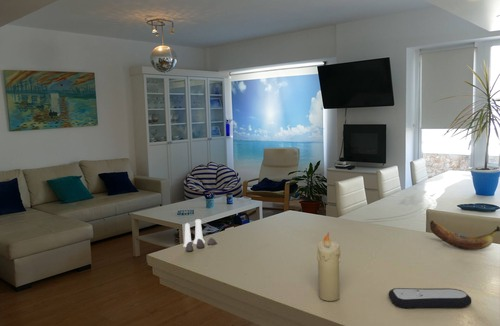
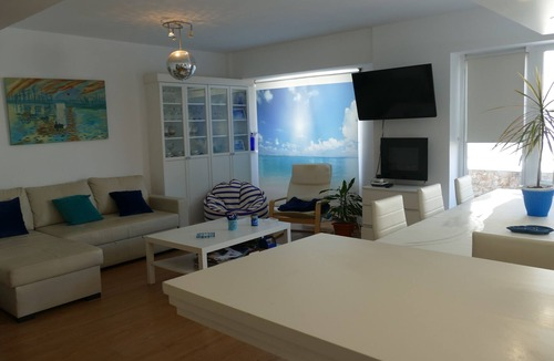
- candle [316,231,341,302]
- remote control [388,287,472,309]
- salt and pepper shaker set [182,218,218,252]
- banana [429,220,500,251]
